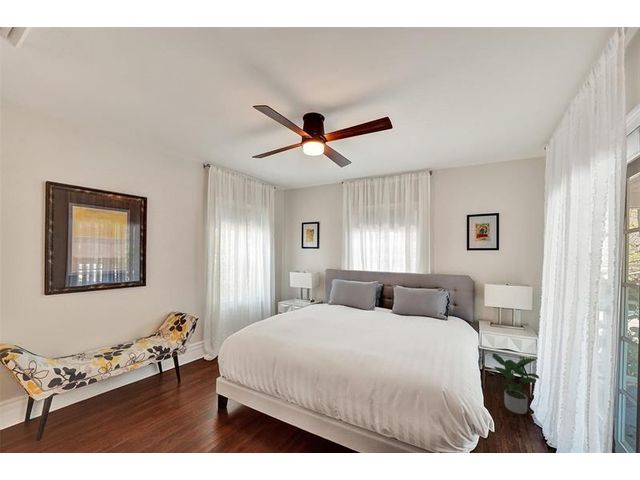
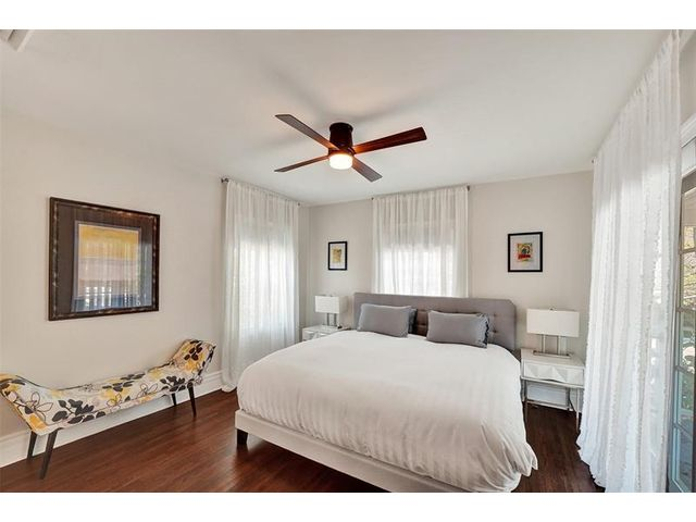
- potted plant [491,352,540,415]
